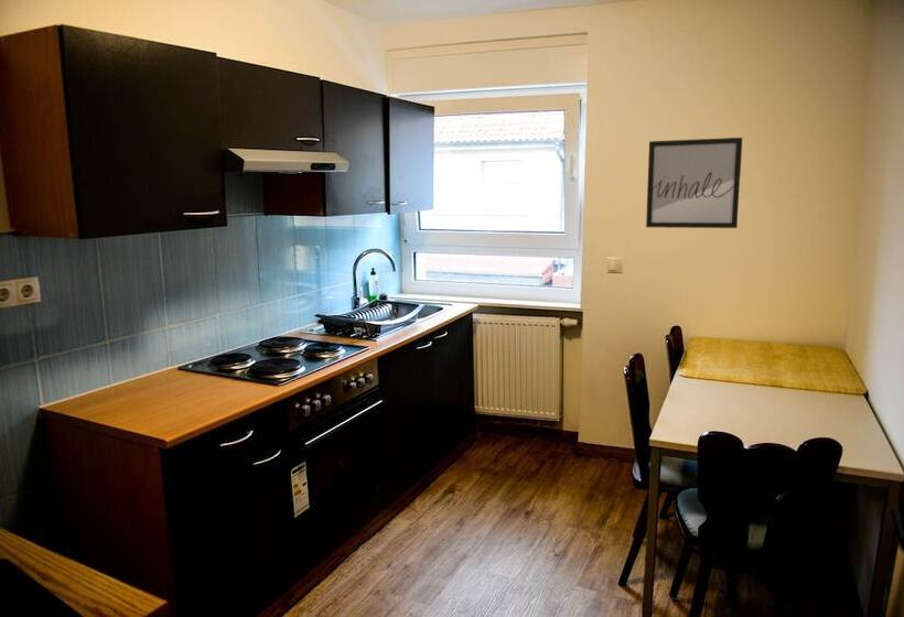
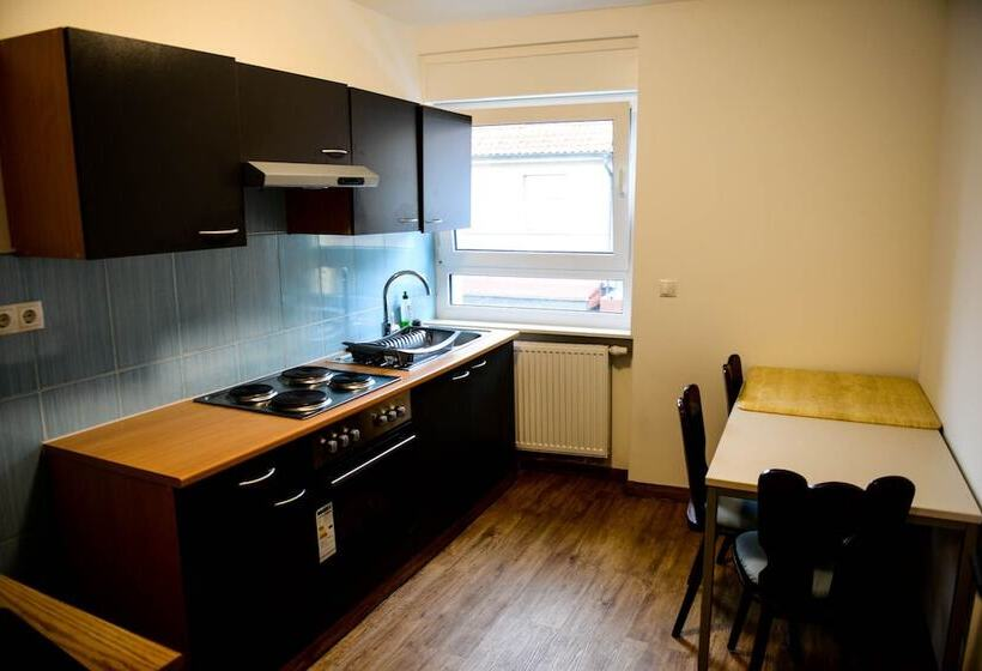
- wall art [645,137,743,229]
